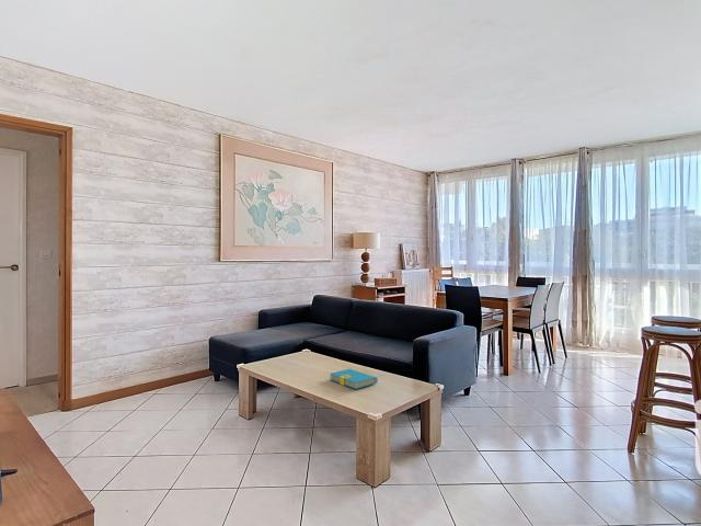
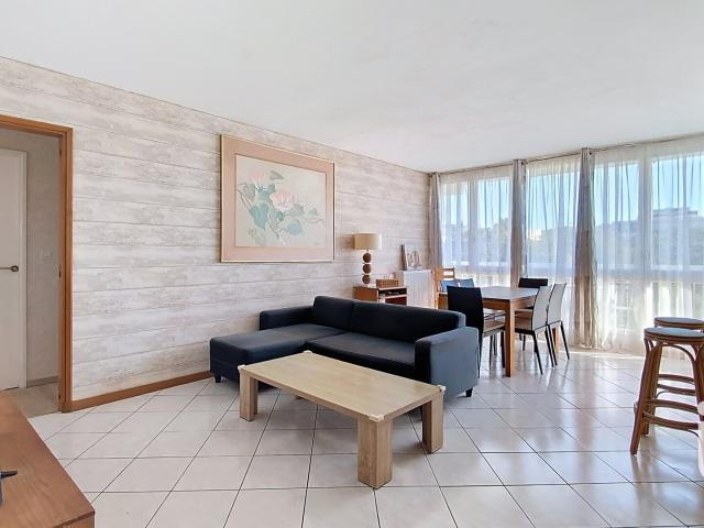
- book [330,368,379,390]
